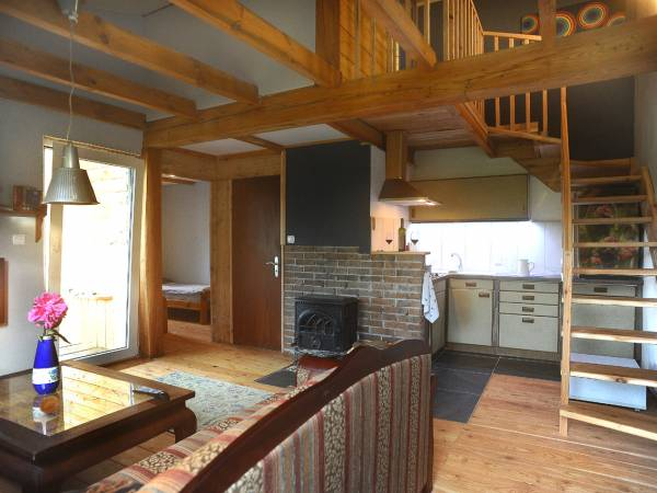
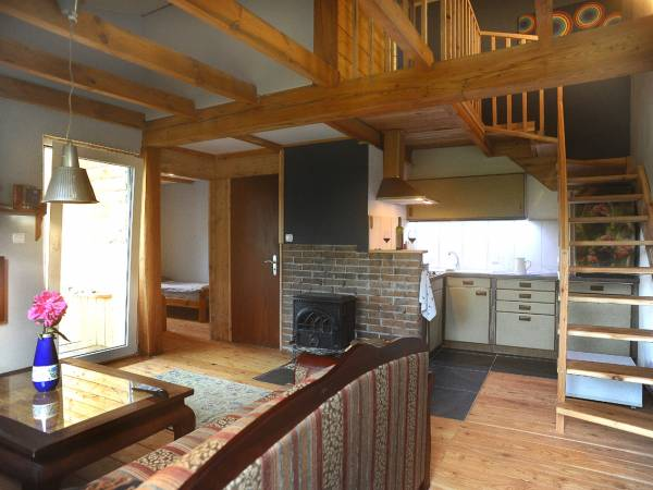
- fruit [38,394,60,414]
